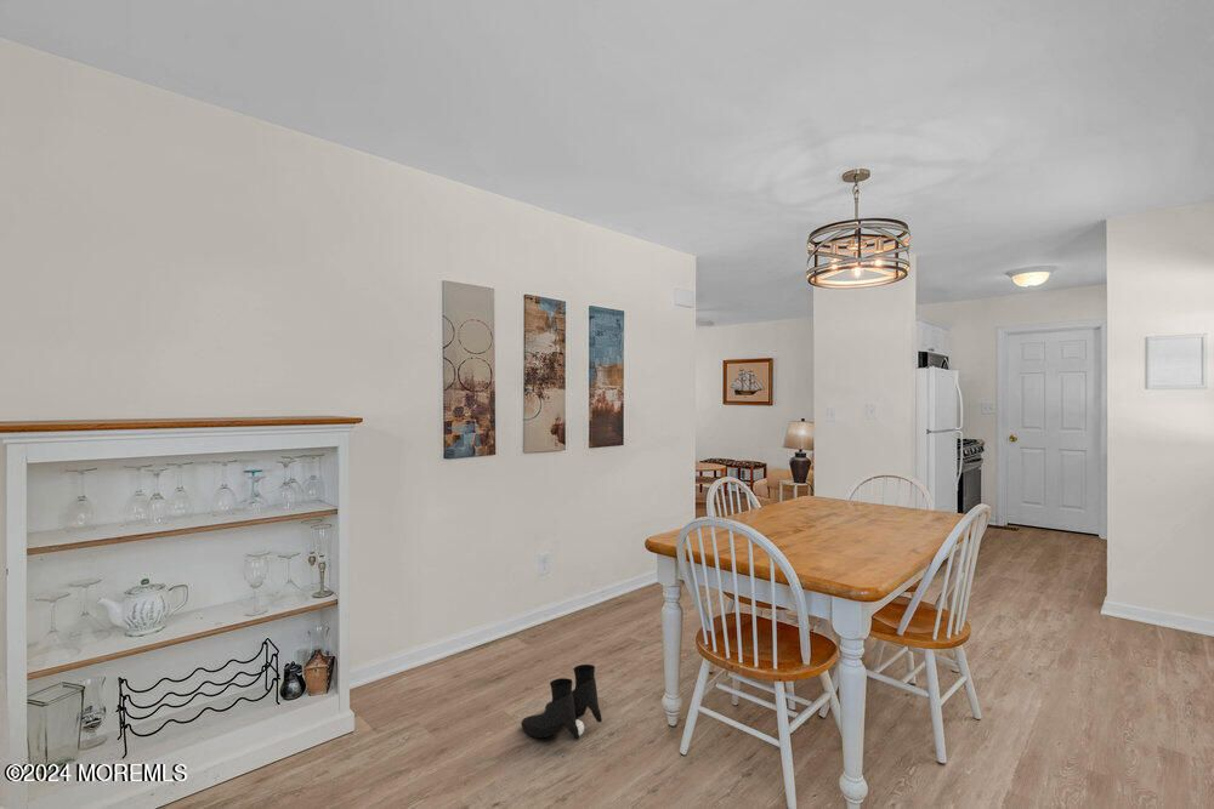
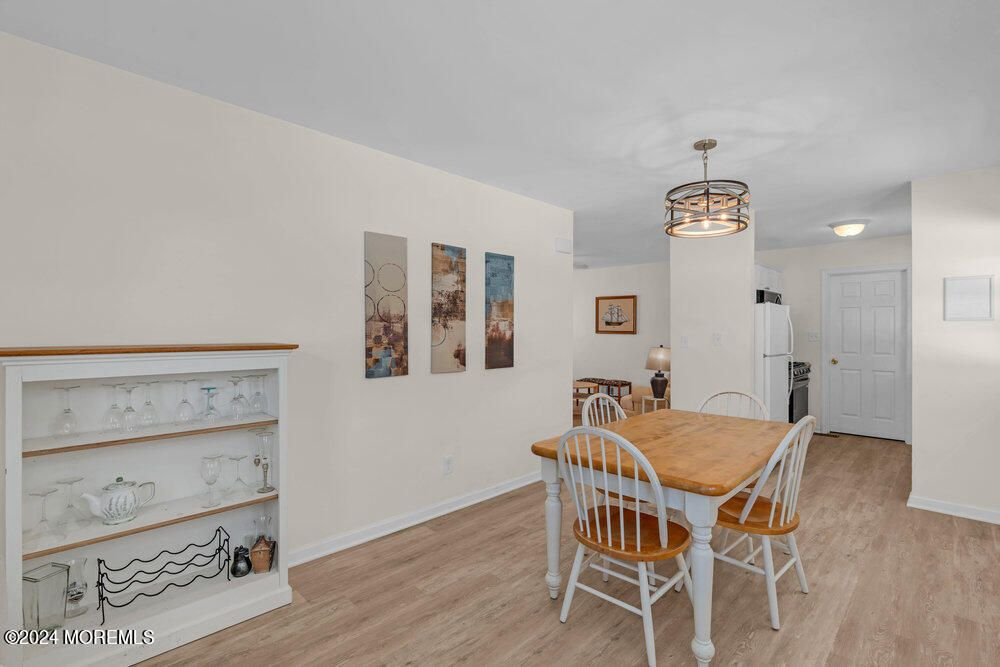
- boots [520,663,603,741]
